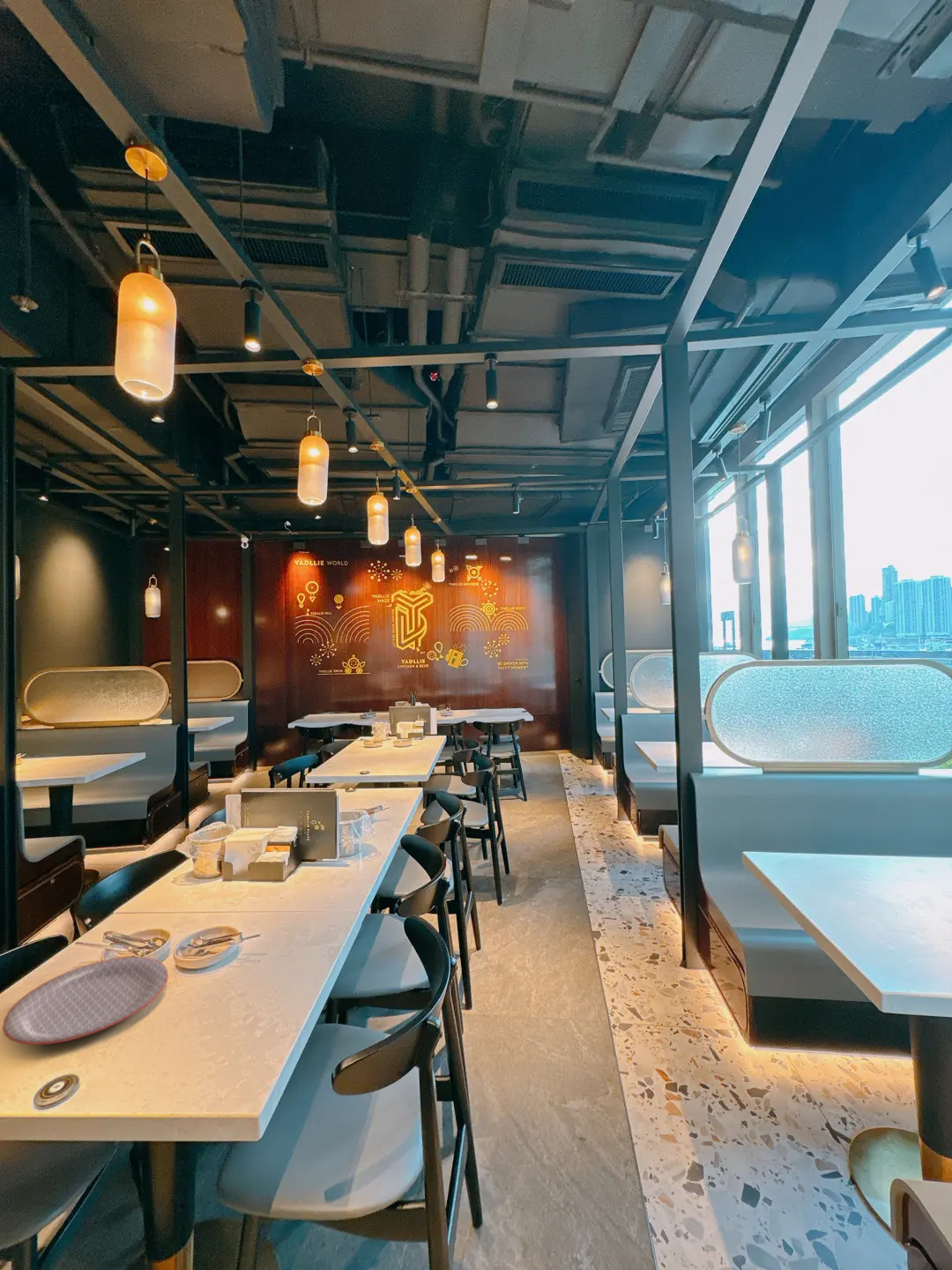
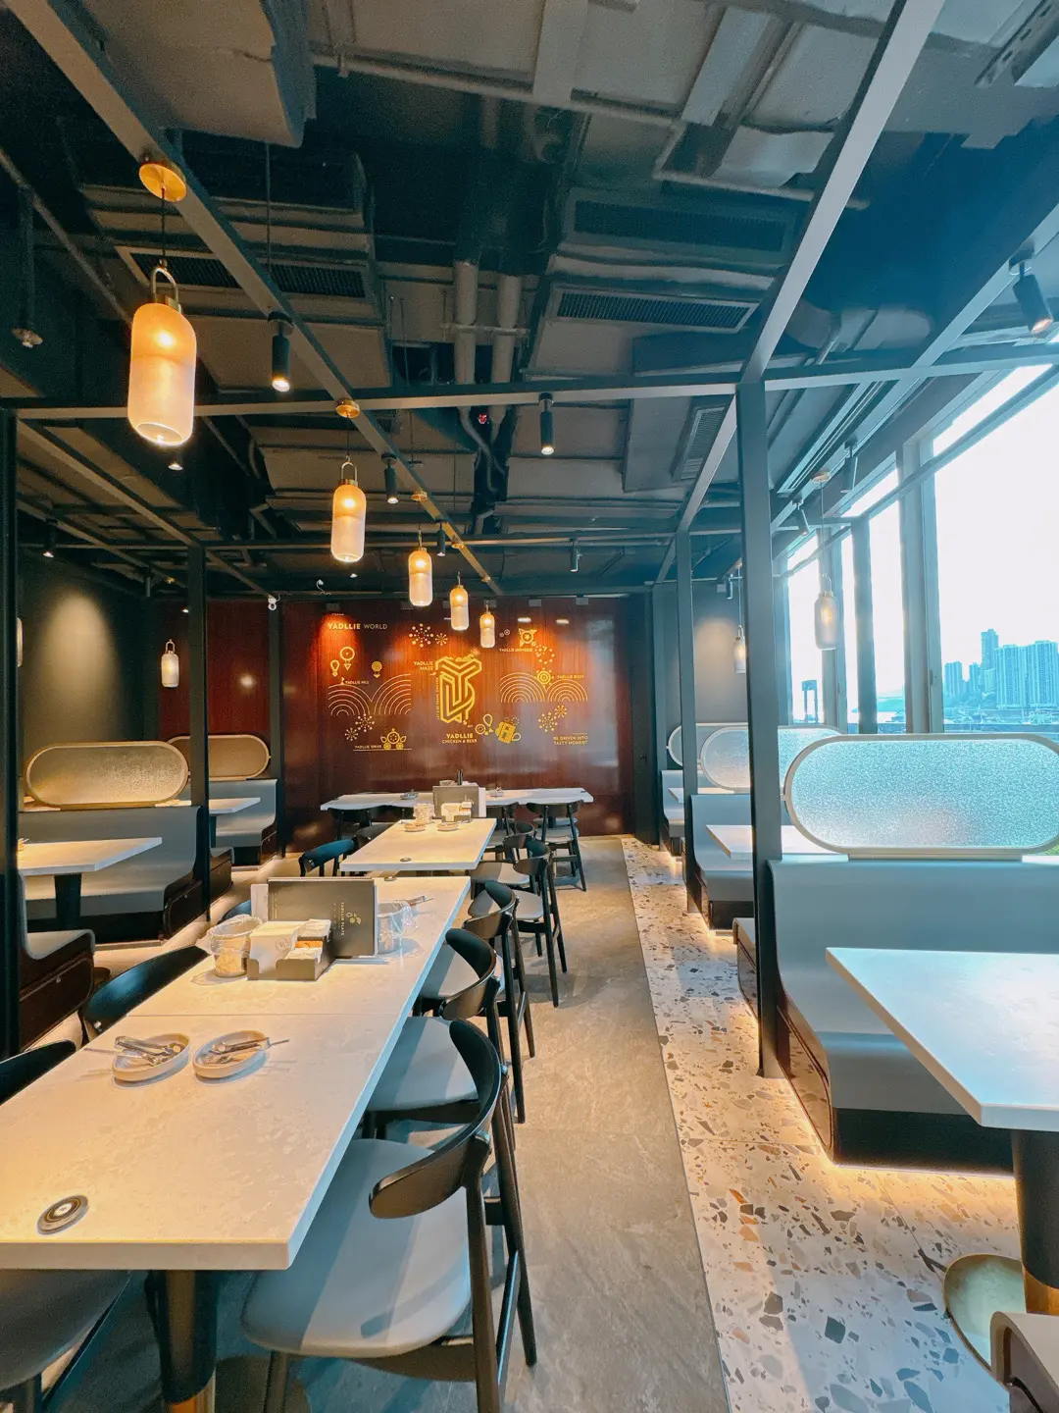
- plate [2,956,169,1046]
